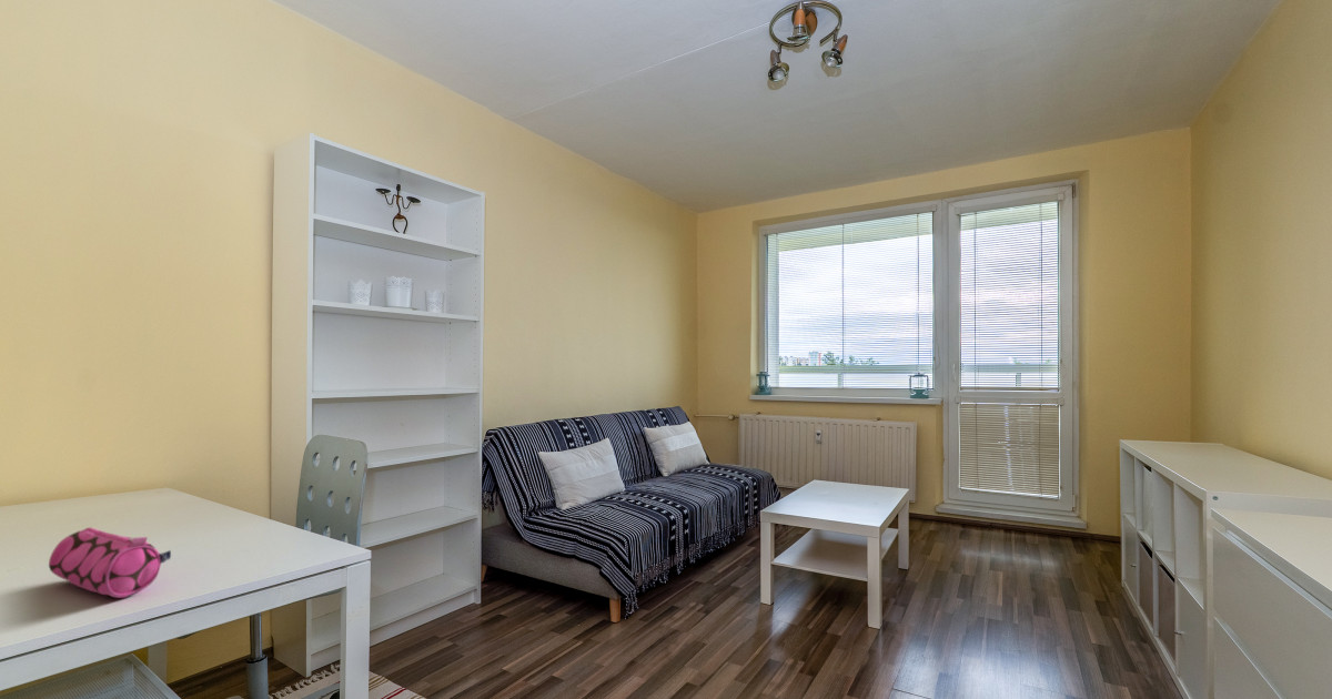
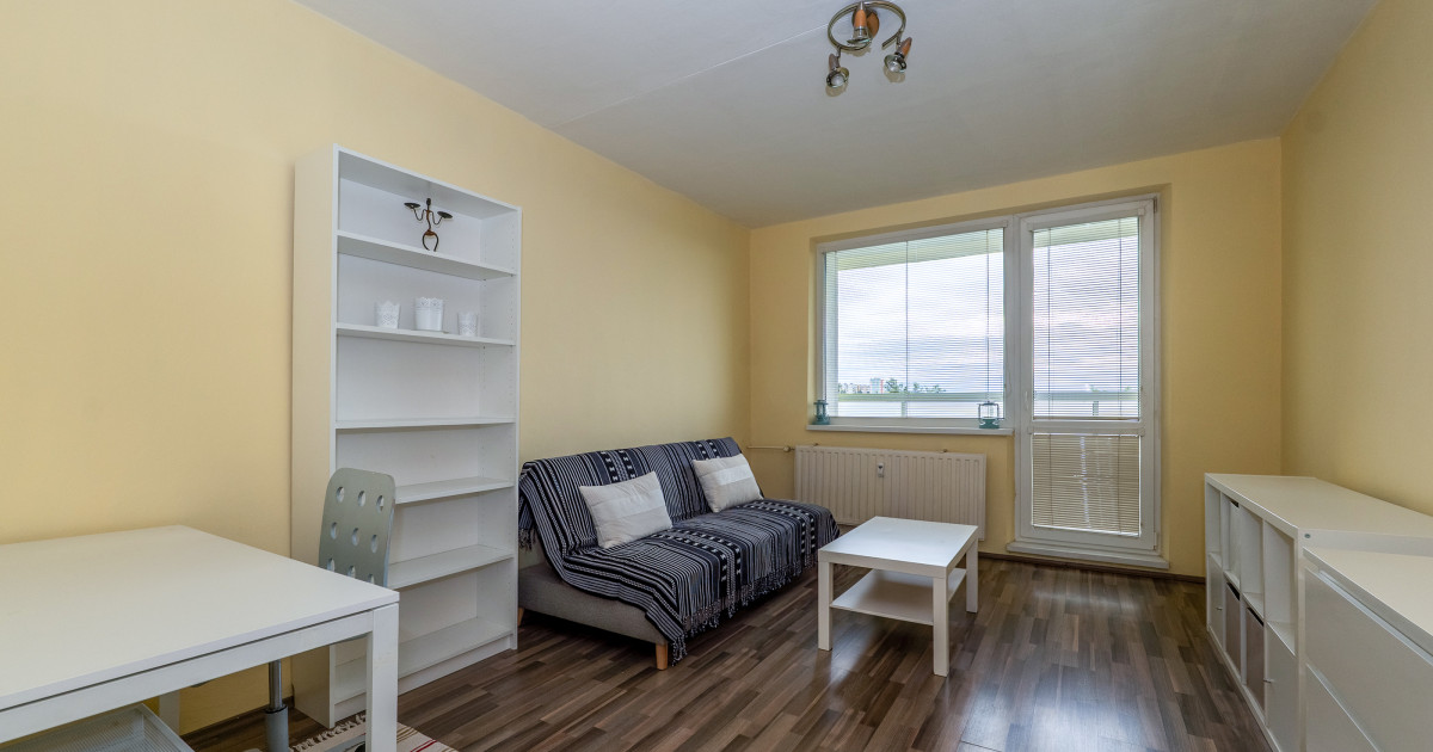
- pencil case [48,526,172,599]
